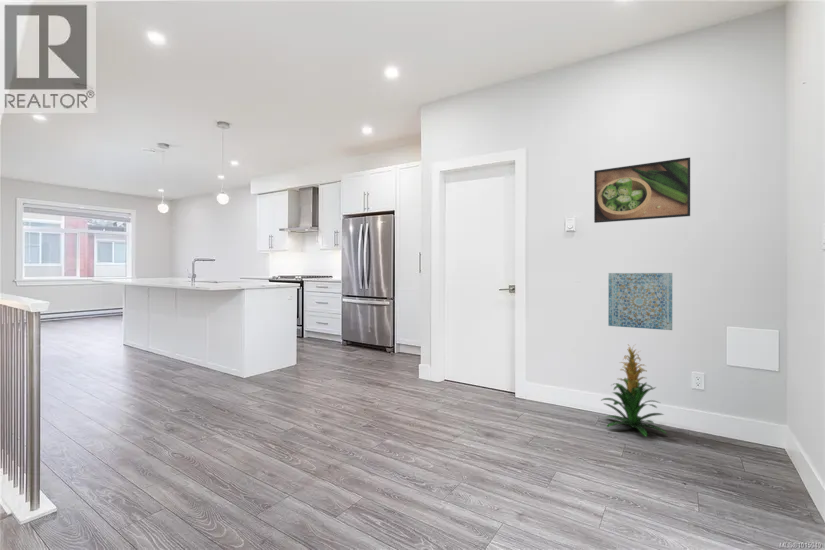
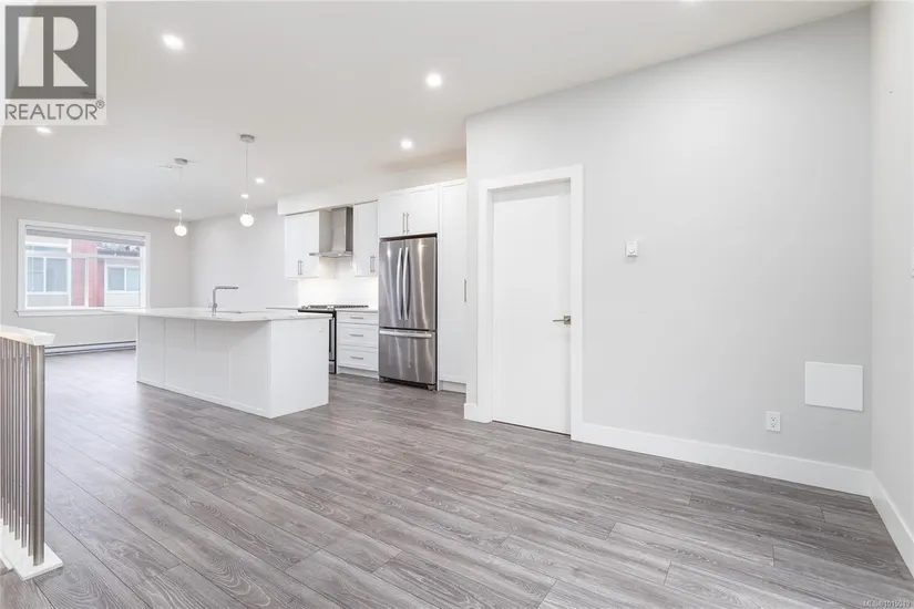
- wall art [607,272,673,331]
- indoor plant [599,342,668,438]
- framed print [593,156,691,224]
